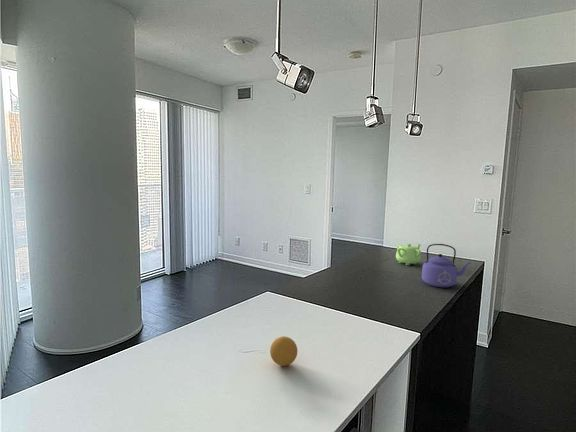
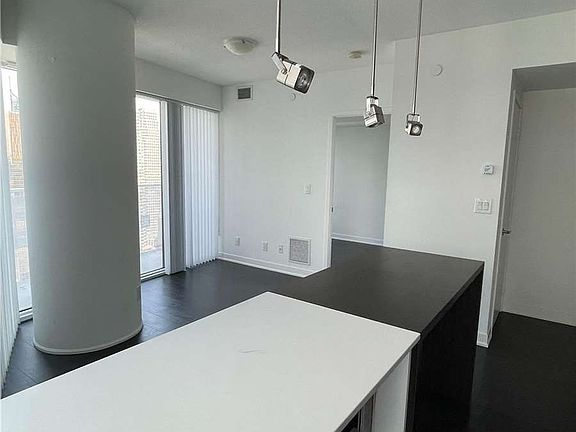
- fruit [269,335,298,367]
- teapot [395,243,422,266]
- kettle [421,243,472,289]
